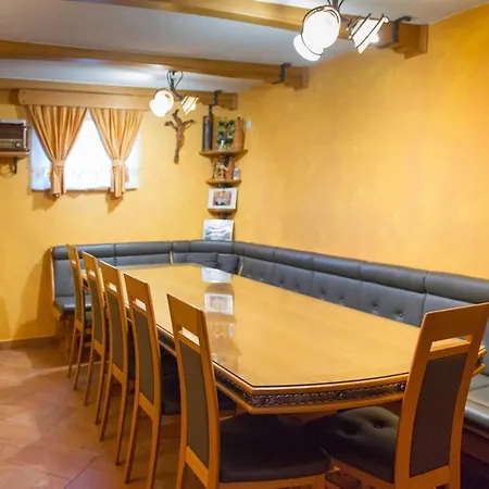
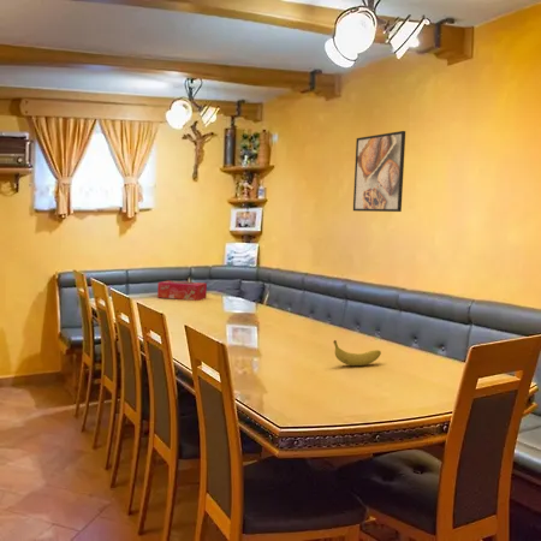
+ tissue box [156,279,208,302]
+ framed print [352,130,406,213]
+ fruit [332,339,382,367]
